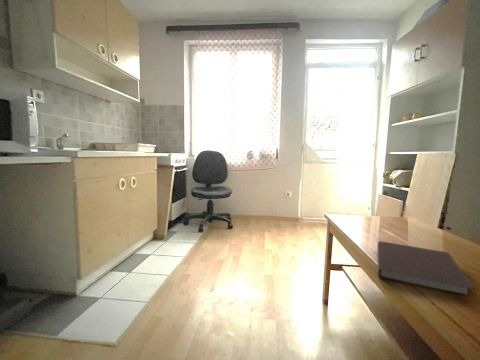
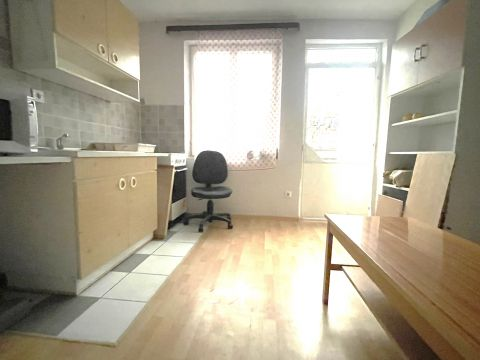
- notebook [377,240,476,296]
